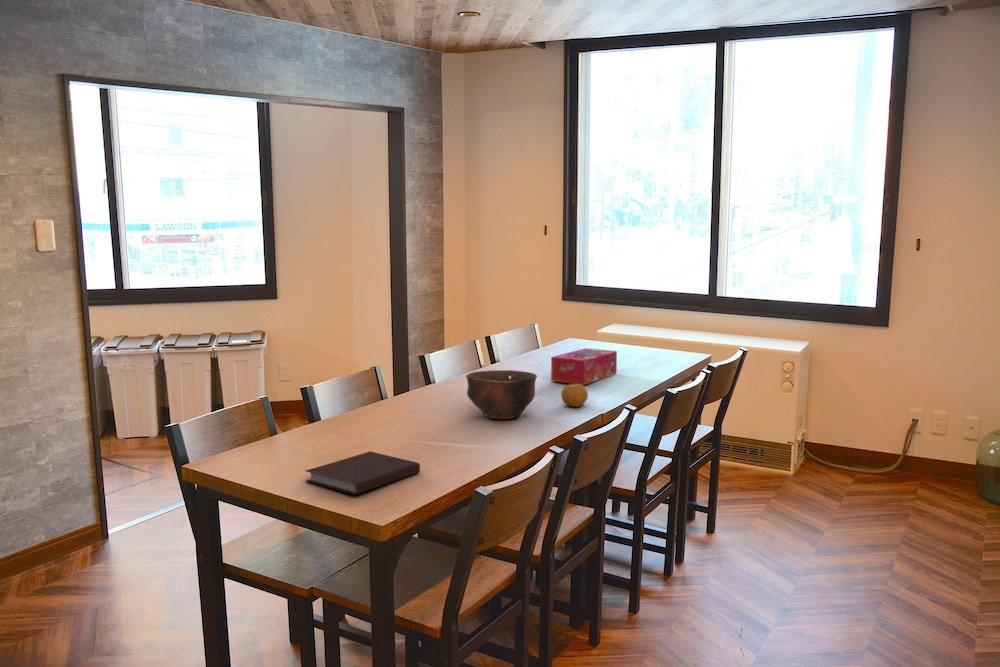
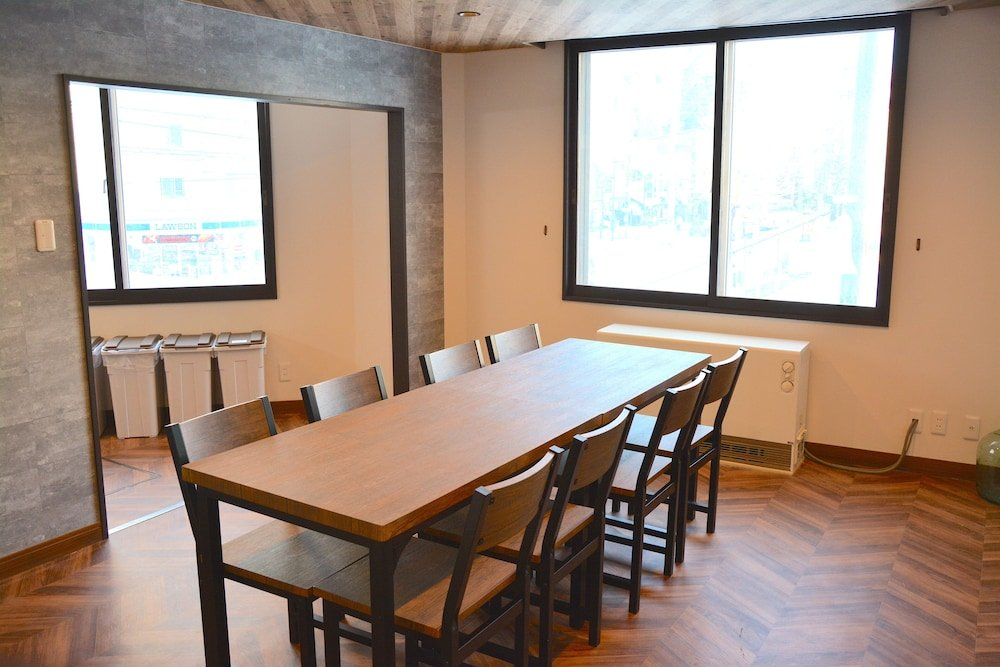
- tissue box [550,347,618,386]
- bowl [465,369,538,420]
- fruit [560,383,589,408]
- notebook [305,451,421,496]
